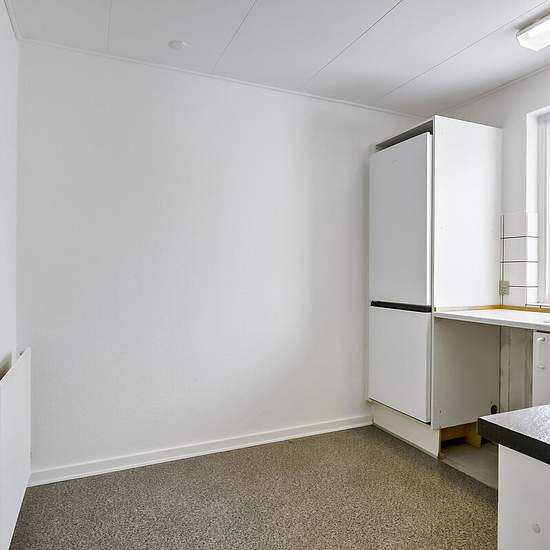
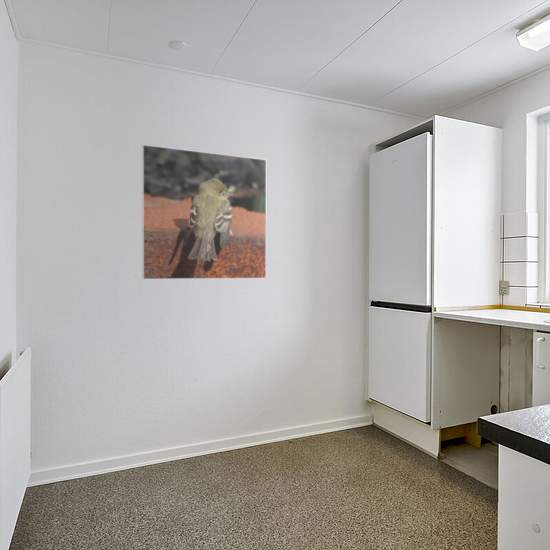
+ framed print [141,144,267,281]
